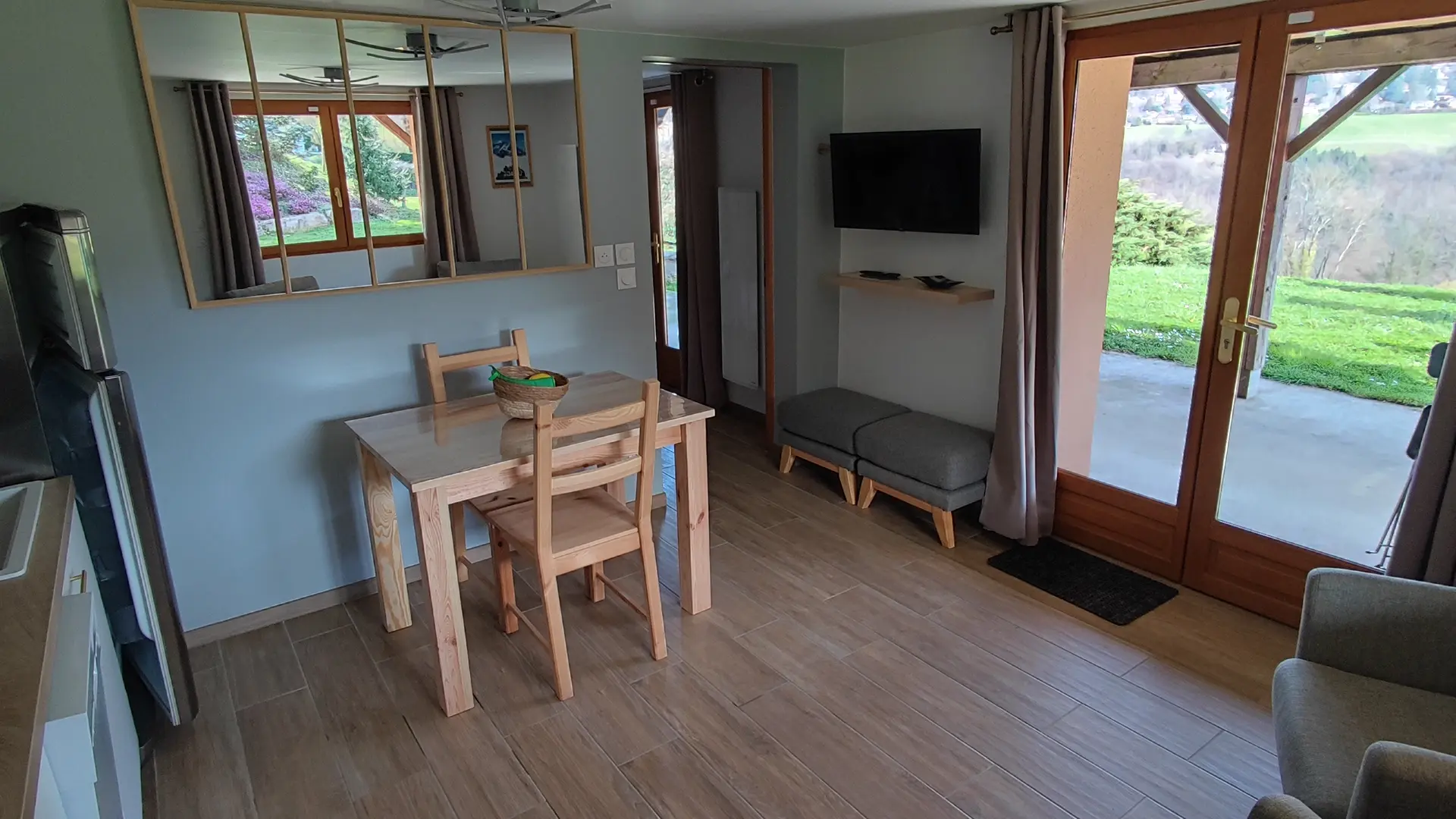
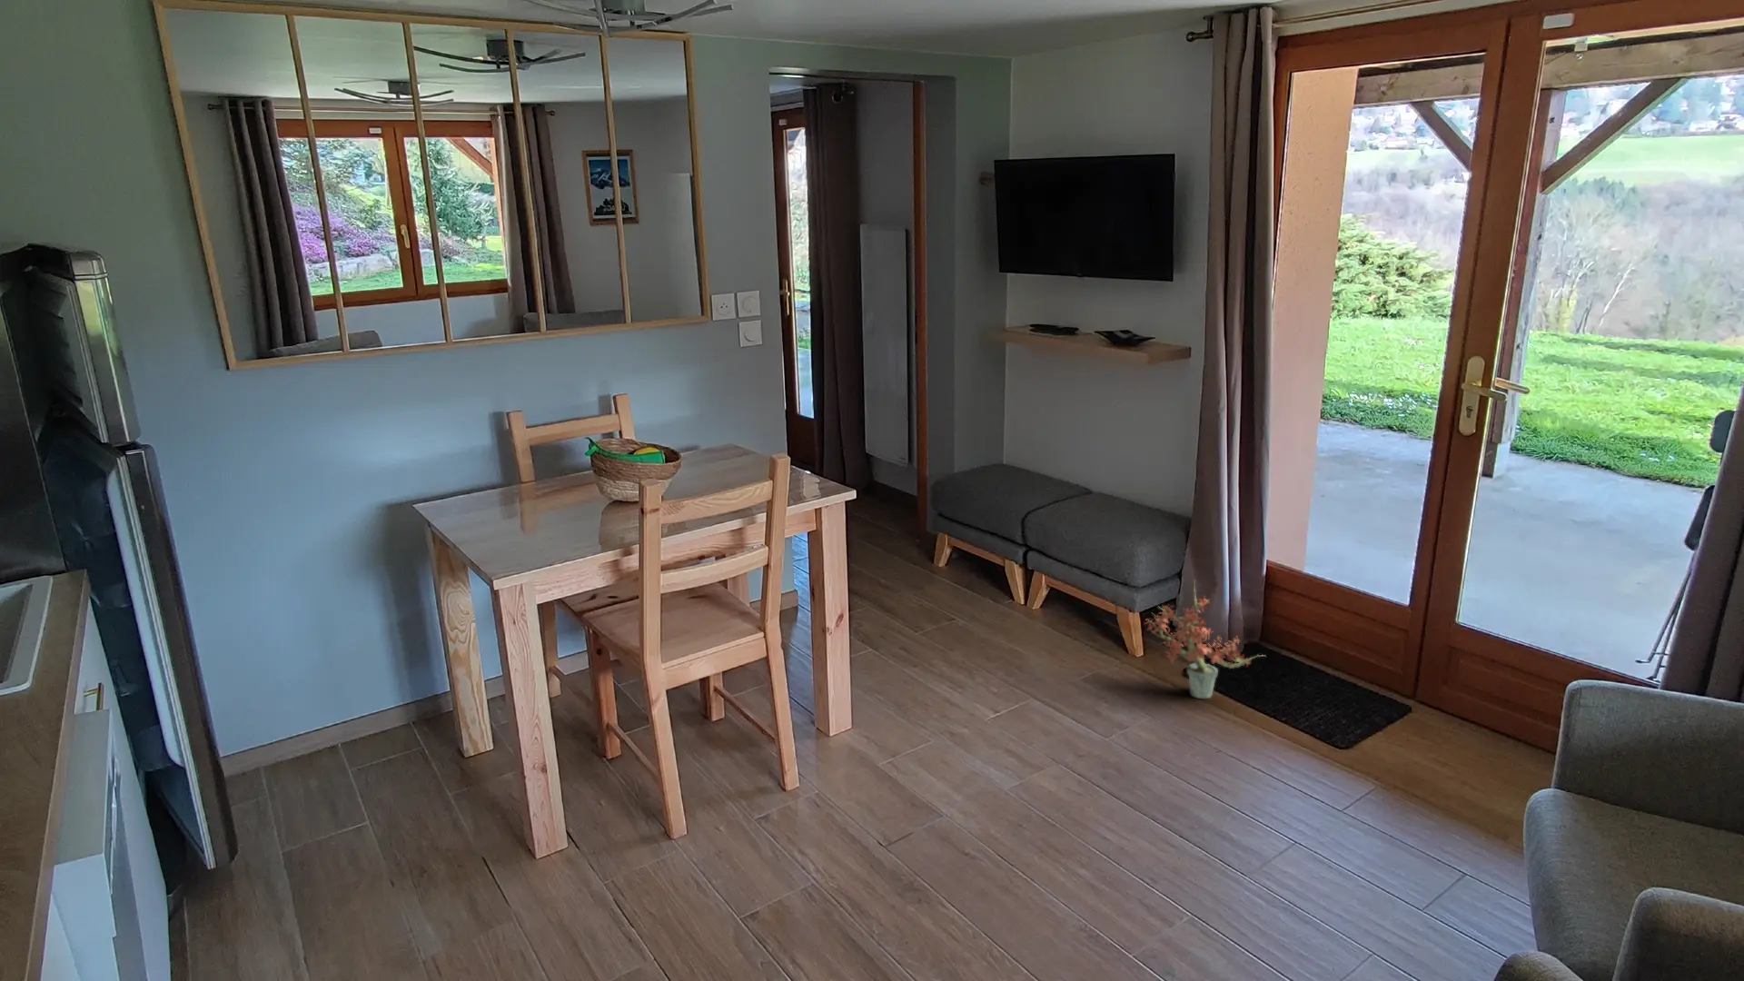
+ potted plant [1144,580,1266,700]
